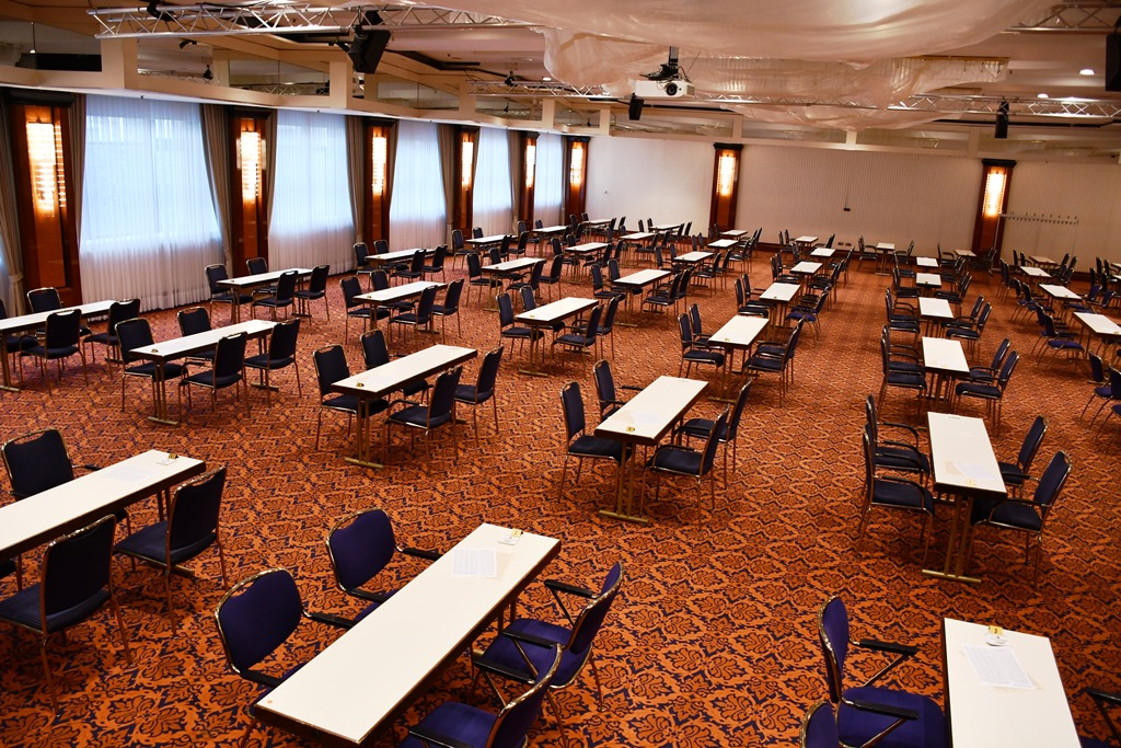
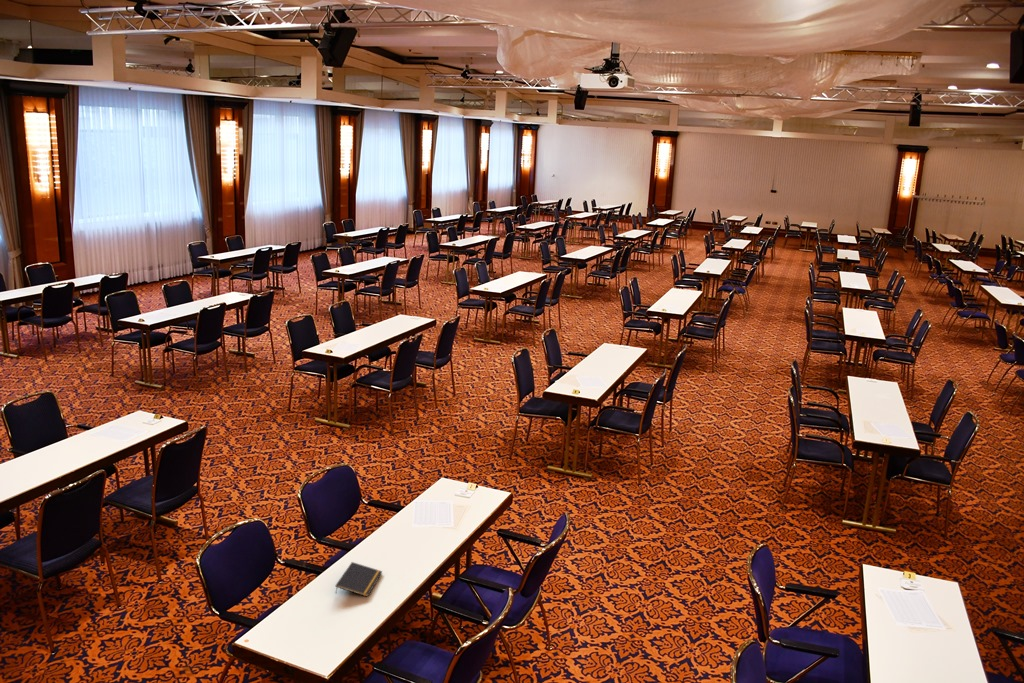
+ notepad [334,561,383,598]
